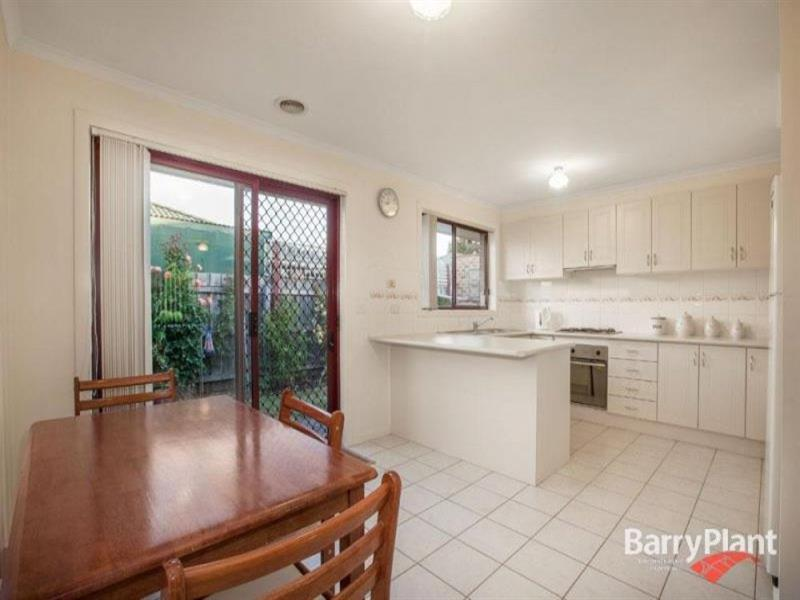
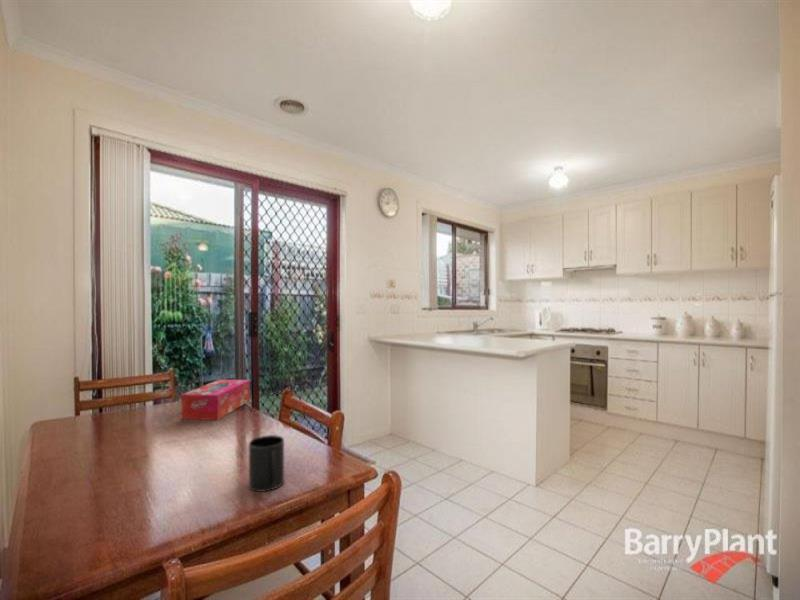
+ mug [248,434,285,493]
+ tissue box [180,379,251,421]
